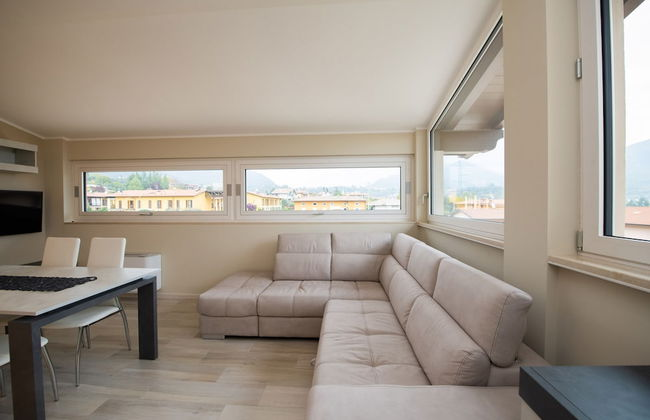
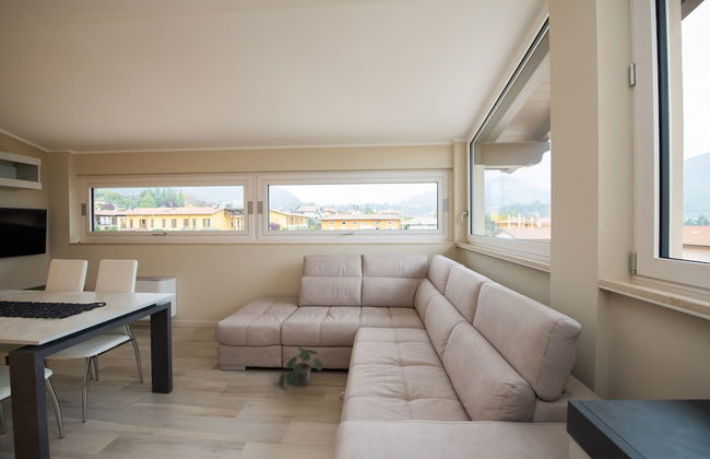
+ potted plant [279,346,323,389]
